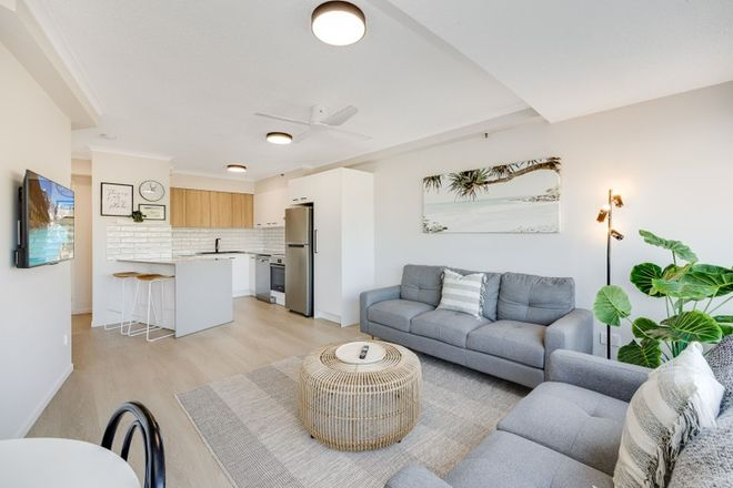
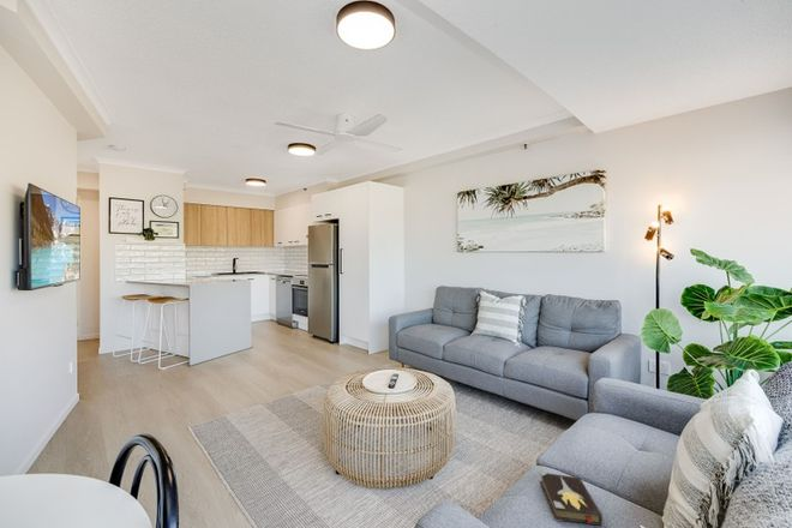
+ hardback book [539,470,604,527]
